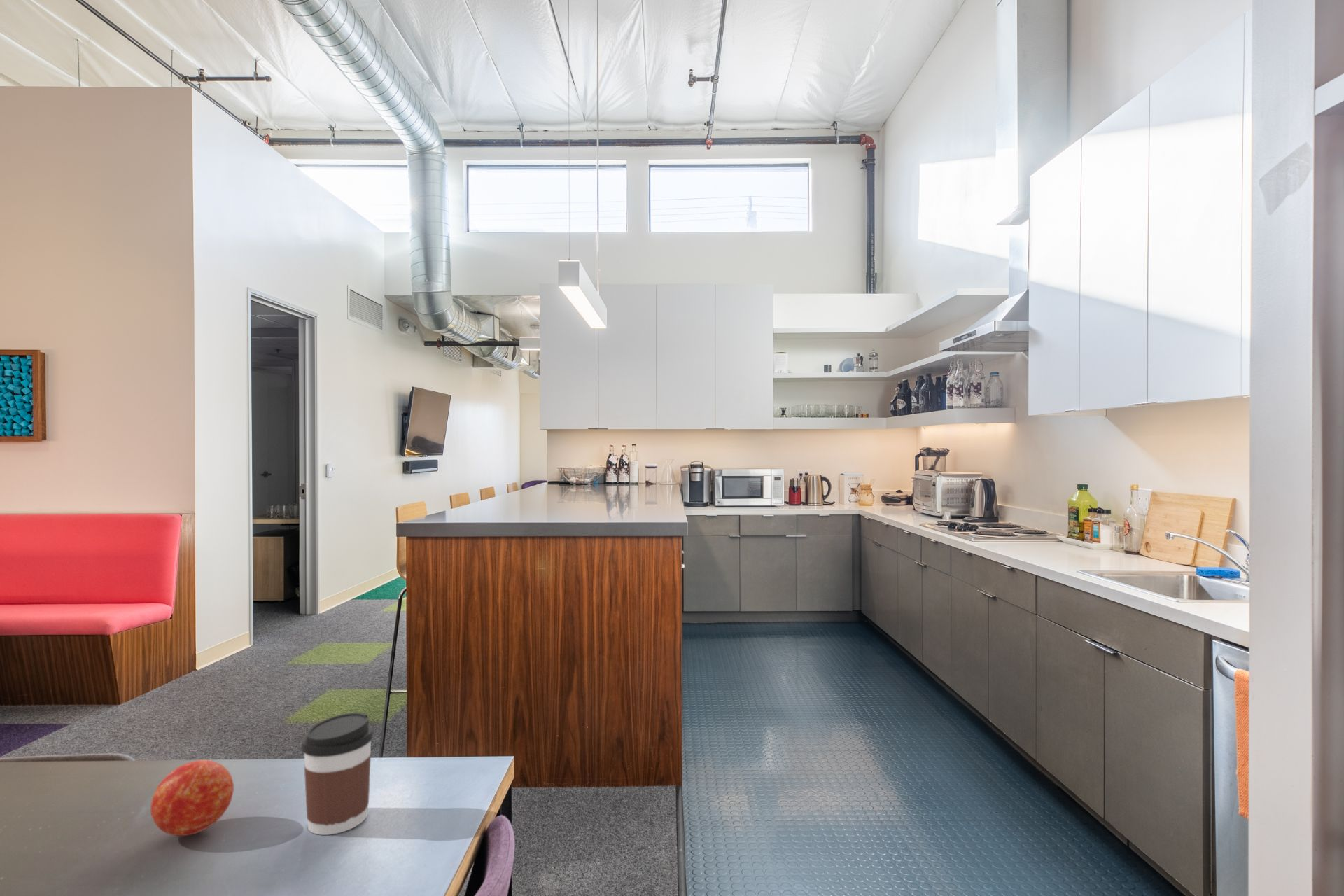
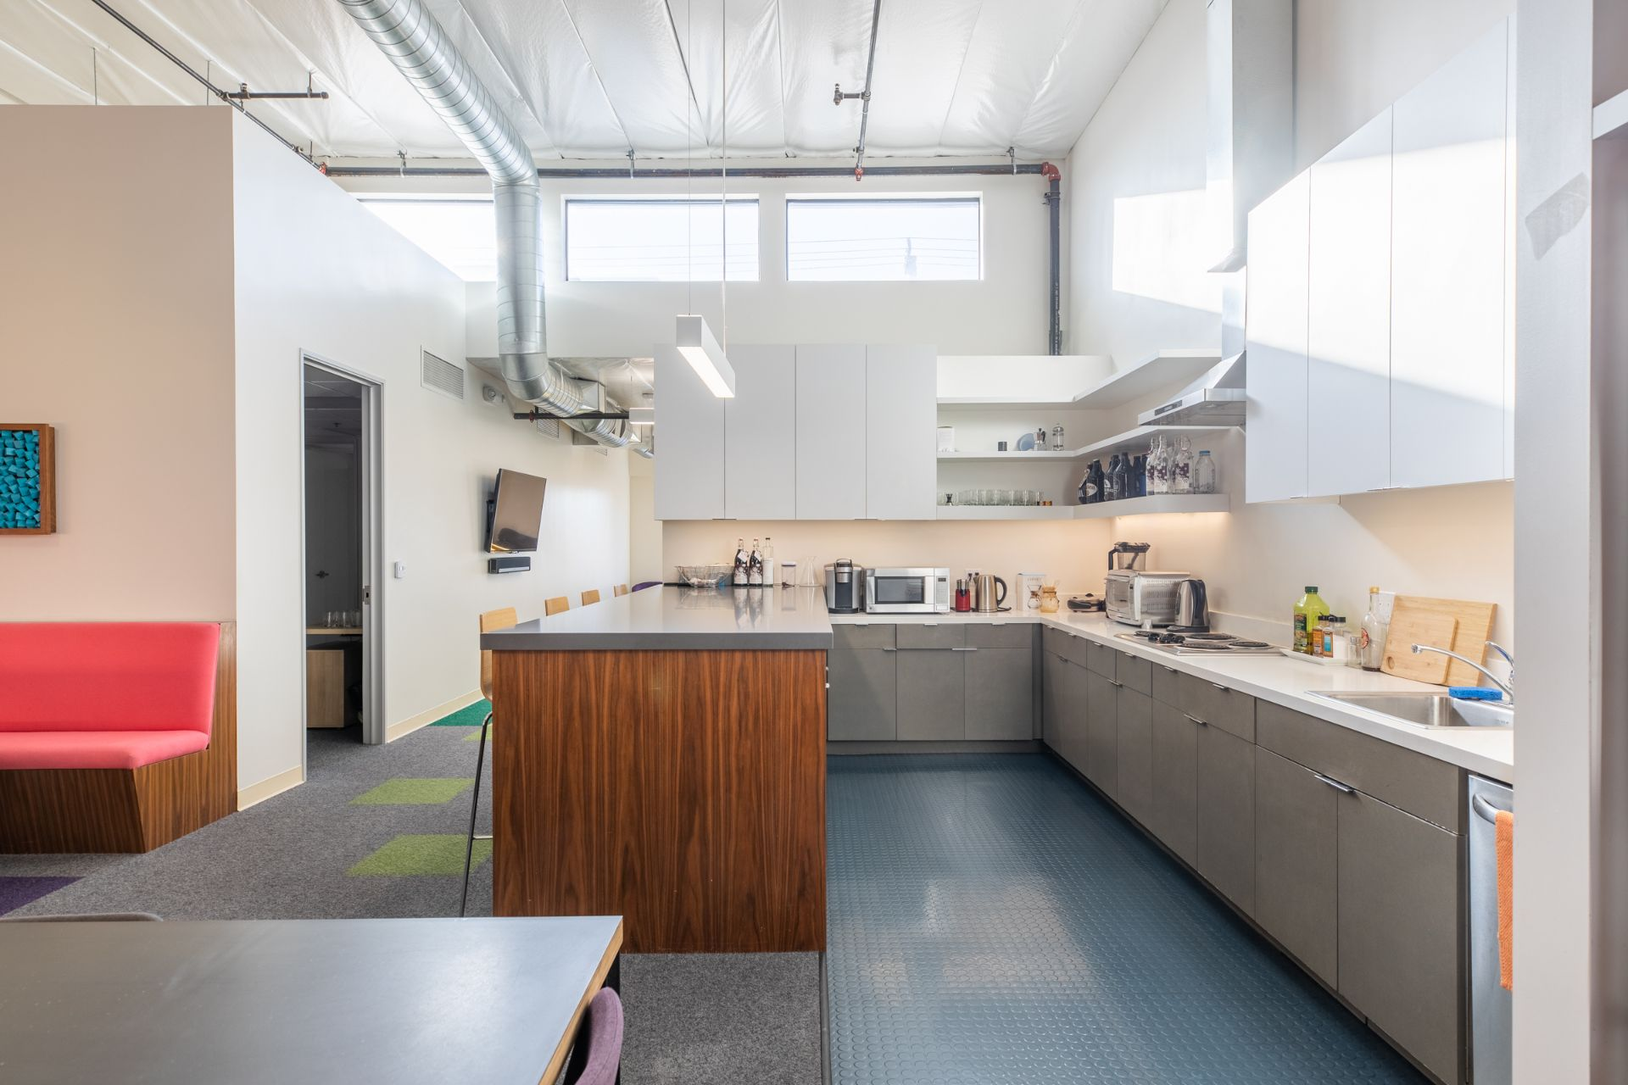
- coffee cup [302,712,374,836]
- apple [151,759,235,837]
